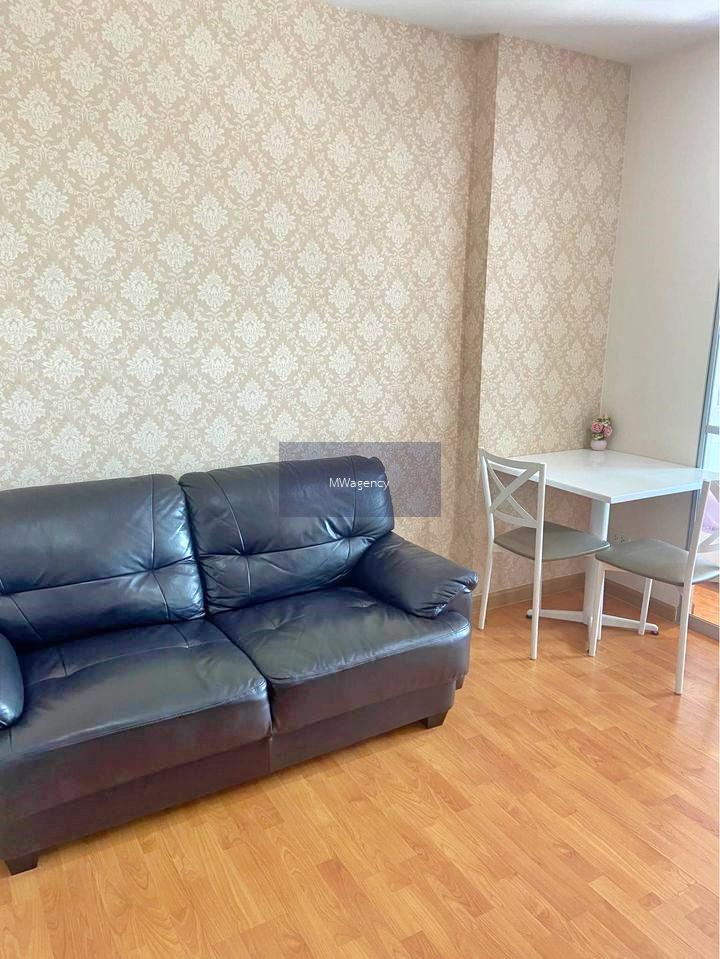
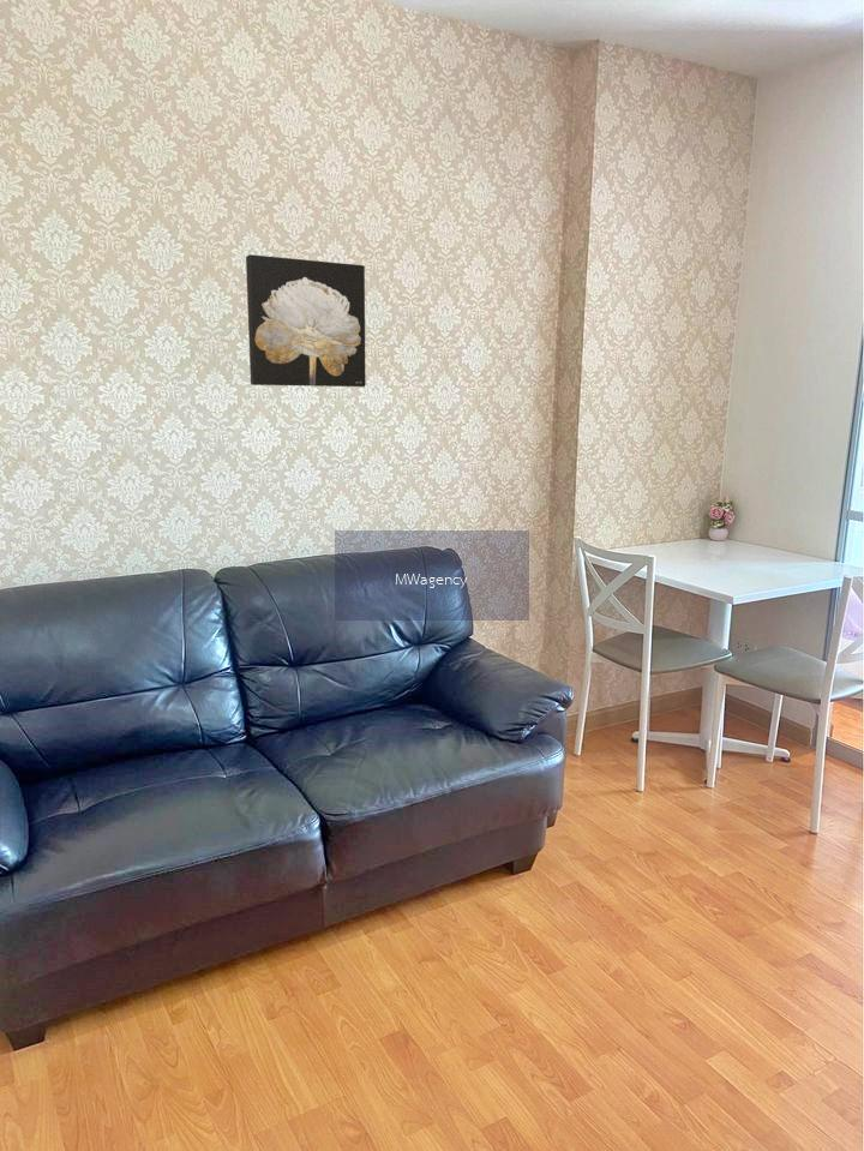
+ wall art [245,253,367,388]
